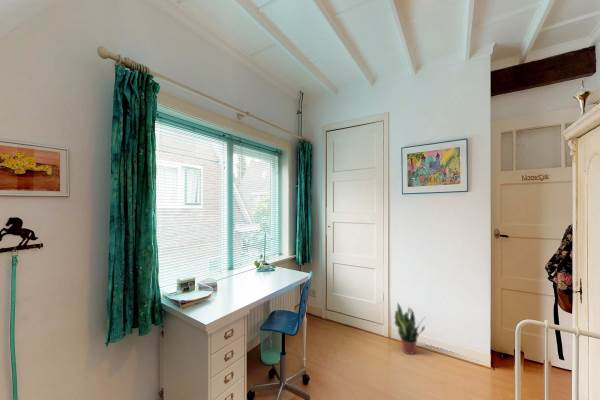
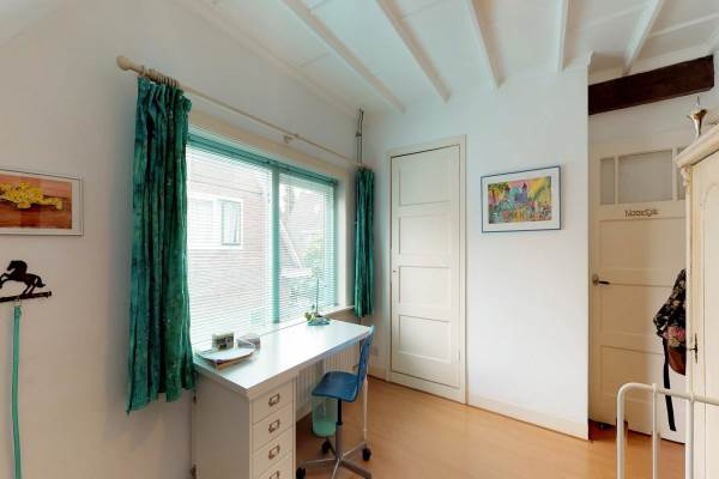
- potted plant [393,301,426,355]
